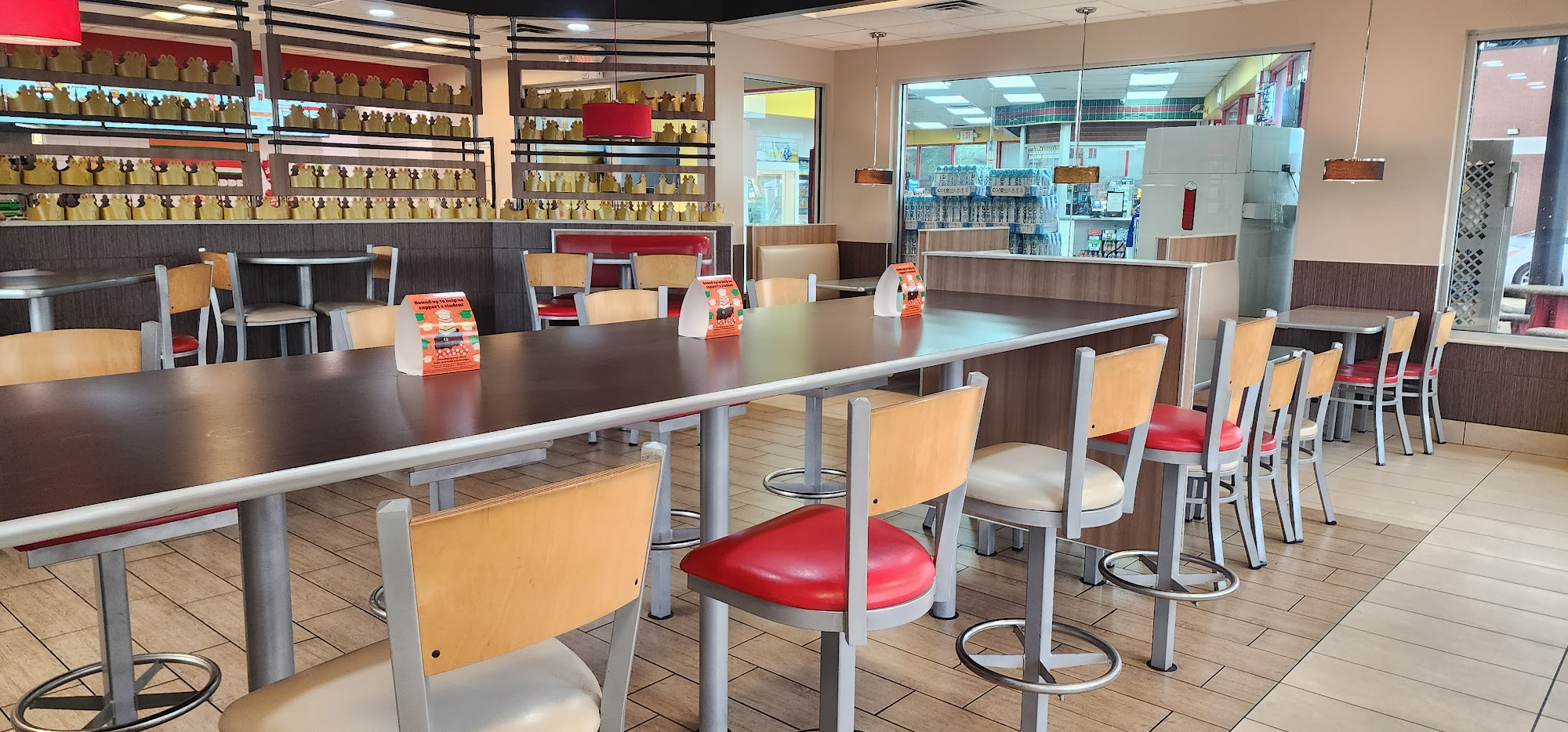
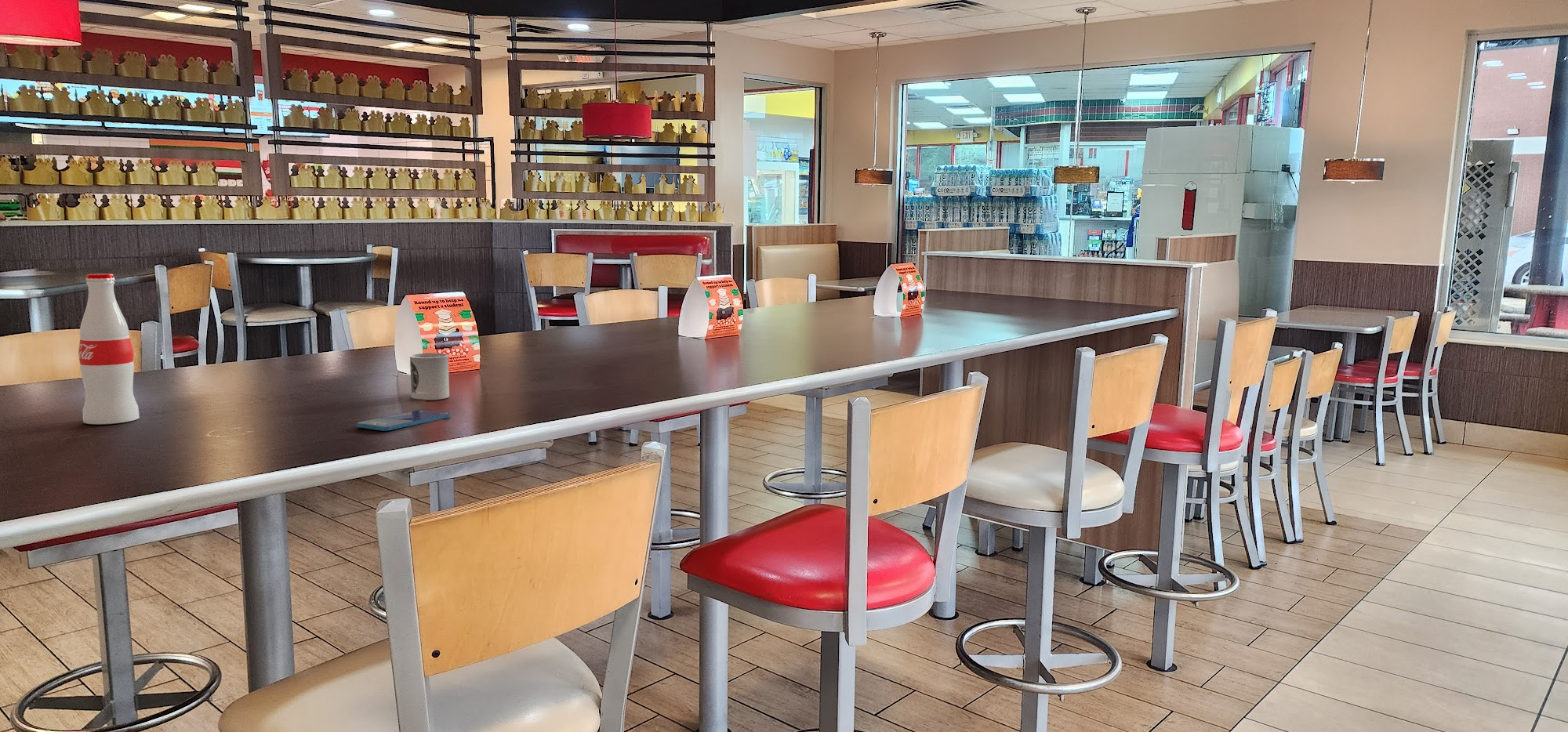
+ soda bottle [78,273,140,425]
+ smartphone [356,409,451,432]
+ cup [409,353,450,400]
